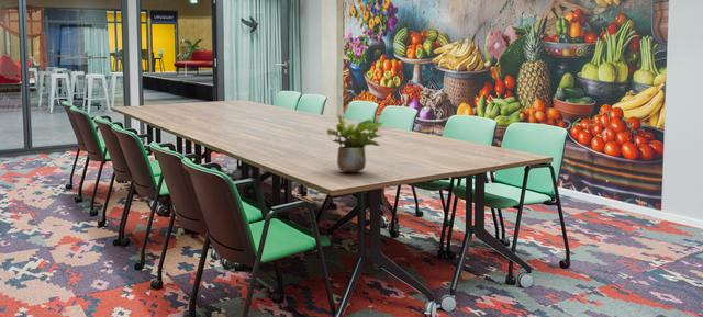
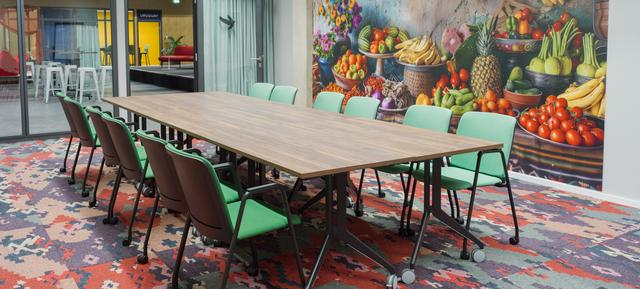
- potted plant [326,114,383,173]
